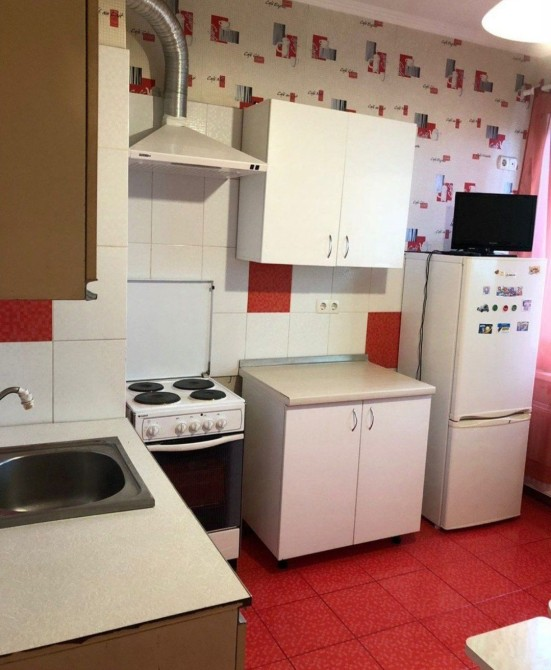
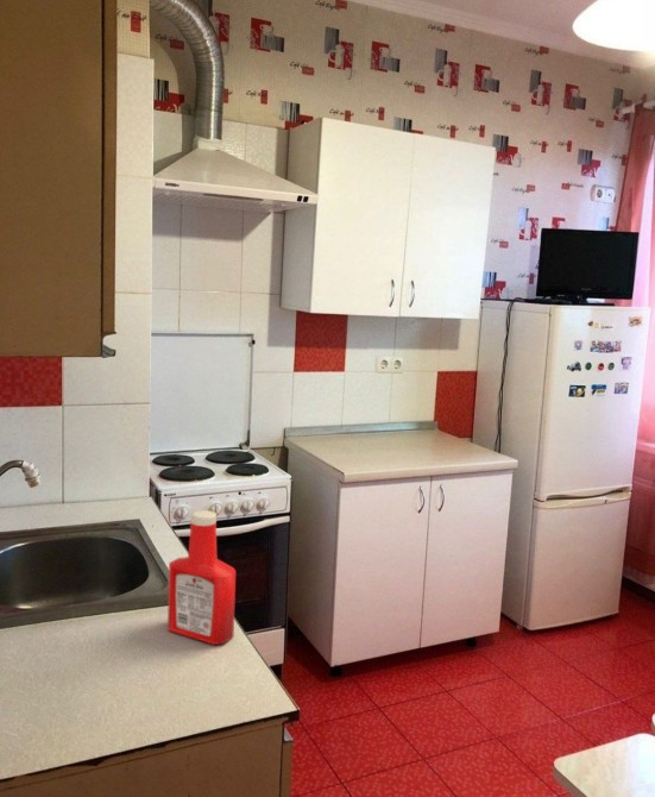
+ soap bottle [166,509,237,646]
